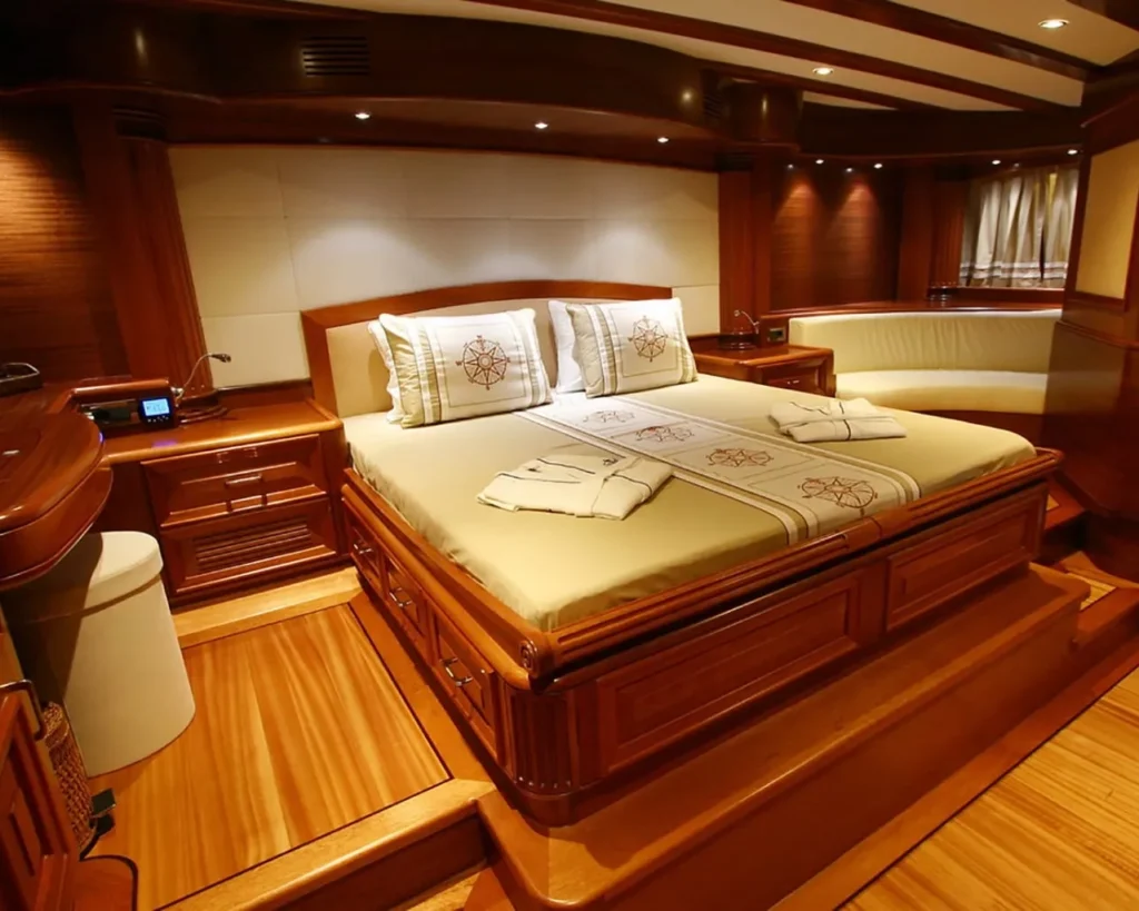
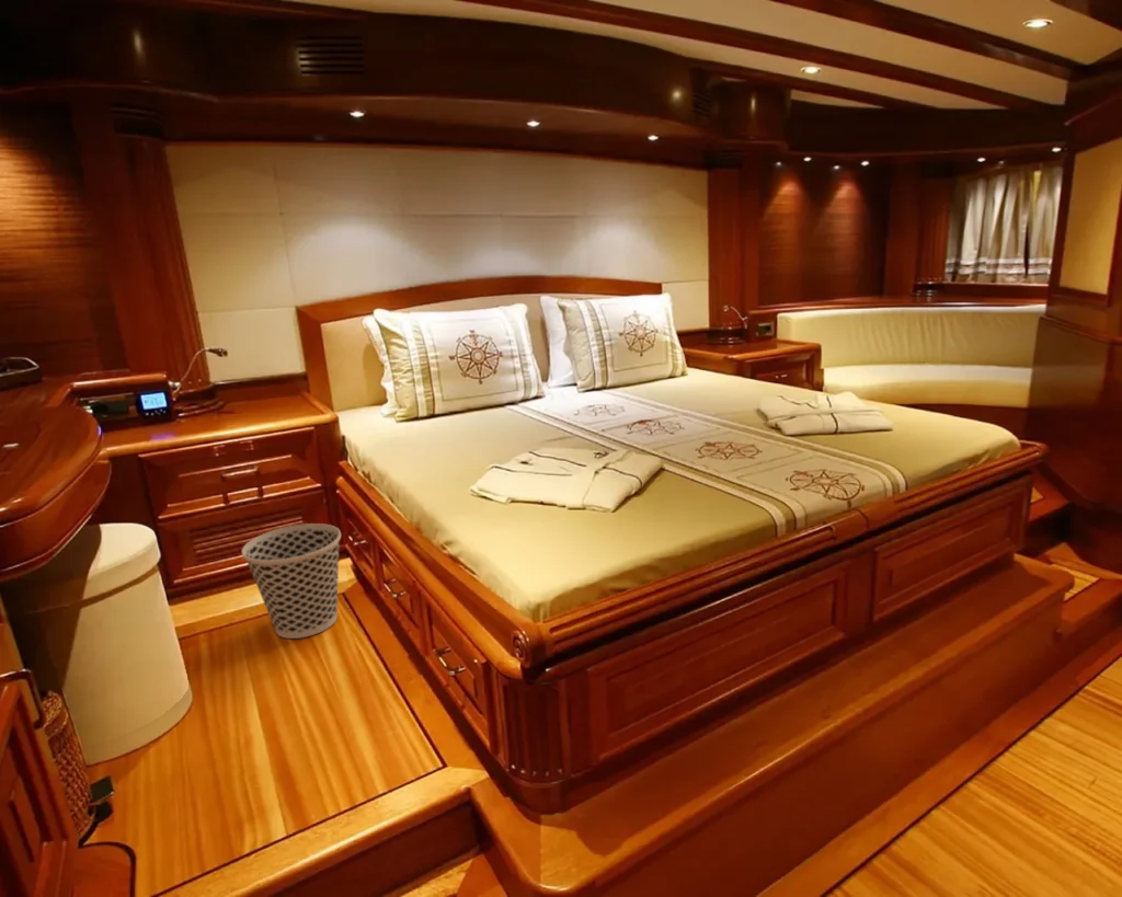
+ wastebasket [241,522,342,640]
